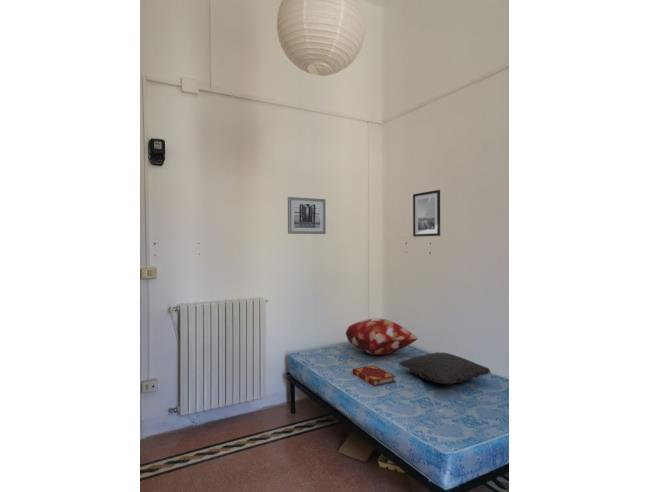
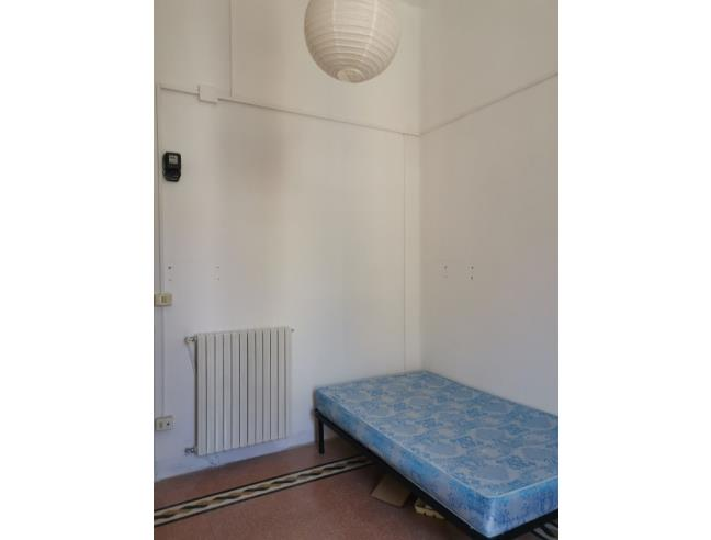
- decorative pillow [345,318,419,356]
- wall art [412,189,441,238]
- pillow [398,352,492,386]
- hardback book [352,364,396,387]
- wall art [287,196,327,235]
